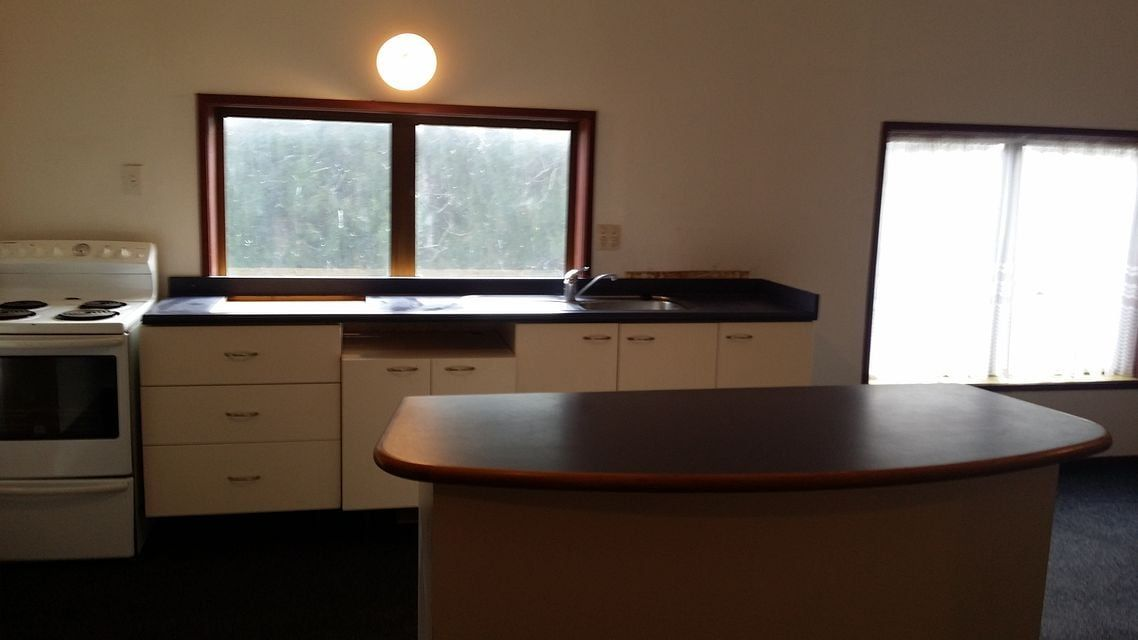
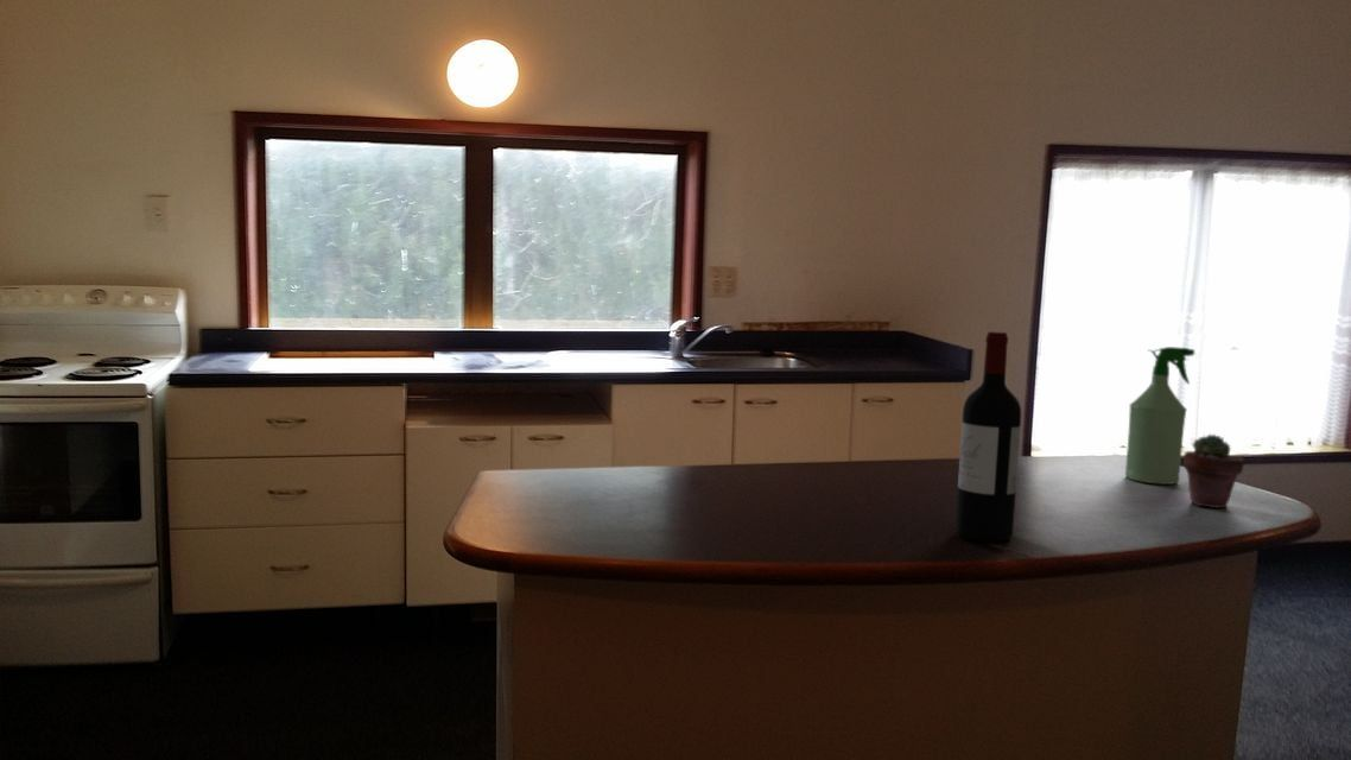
+ wine bottle [954,330,1022,543]
+ potted succulent [1182,433,1245,509]
+ spray bottle [1124,346,1195,486]
